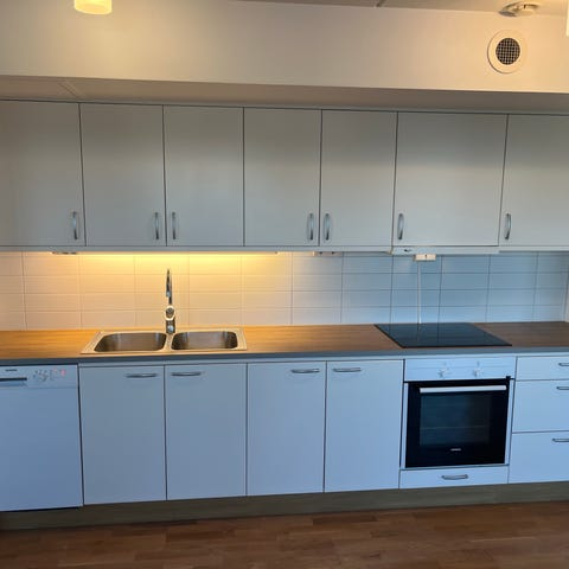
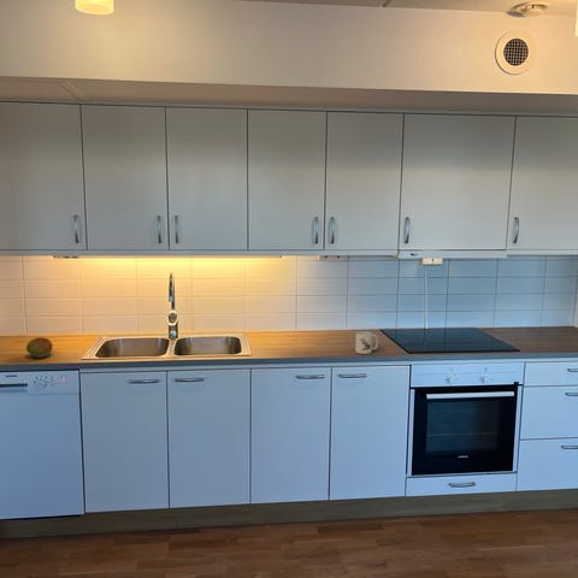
+ mug [354,331,379,355]
+ fruit [25,336,53,359]
